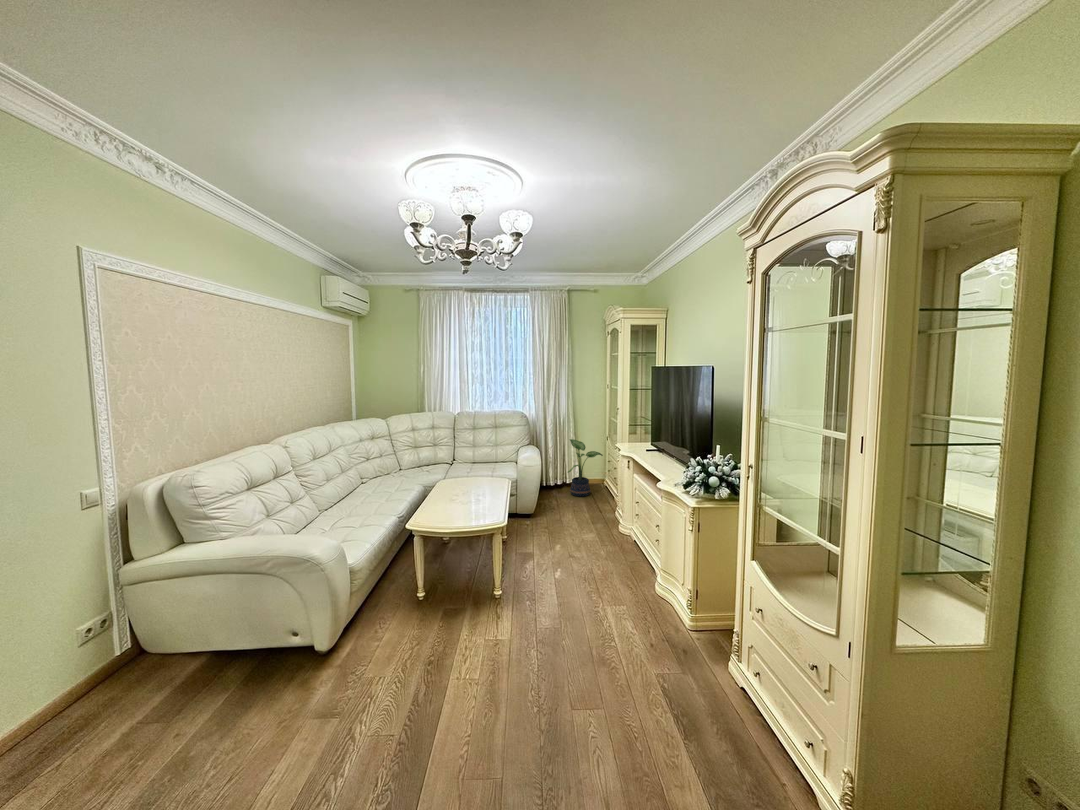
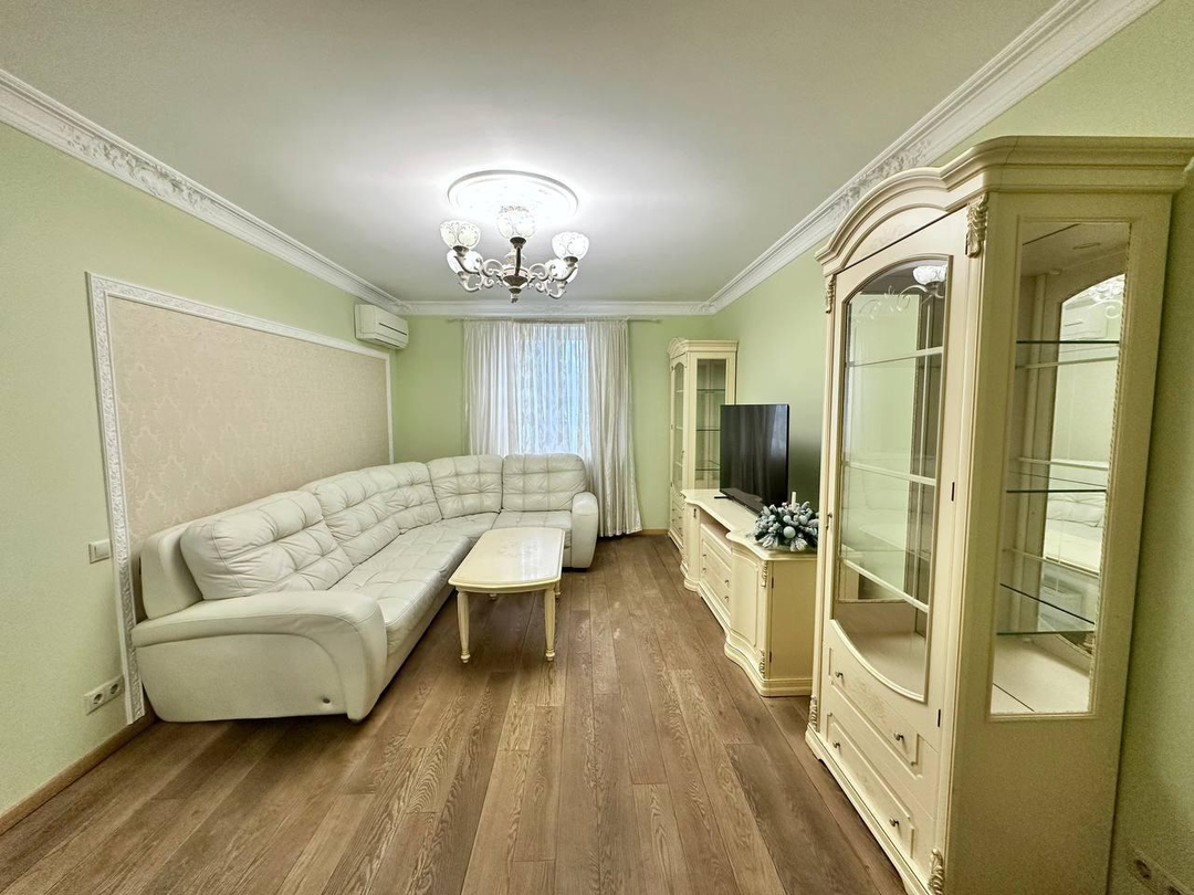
- potted plant [567,438,603,497]
